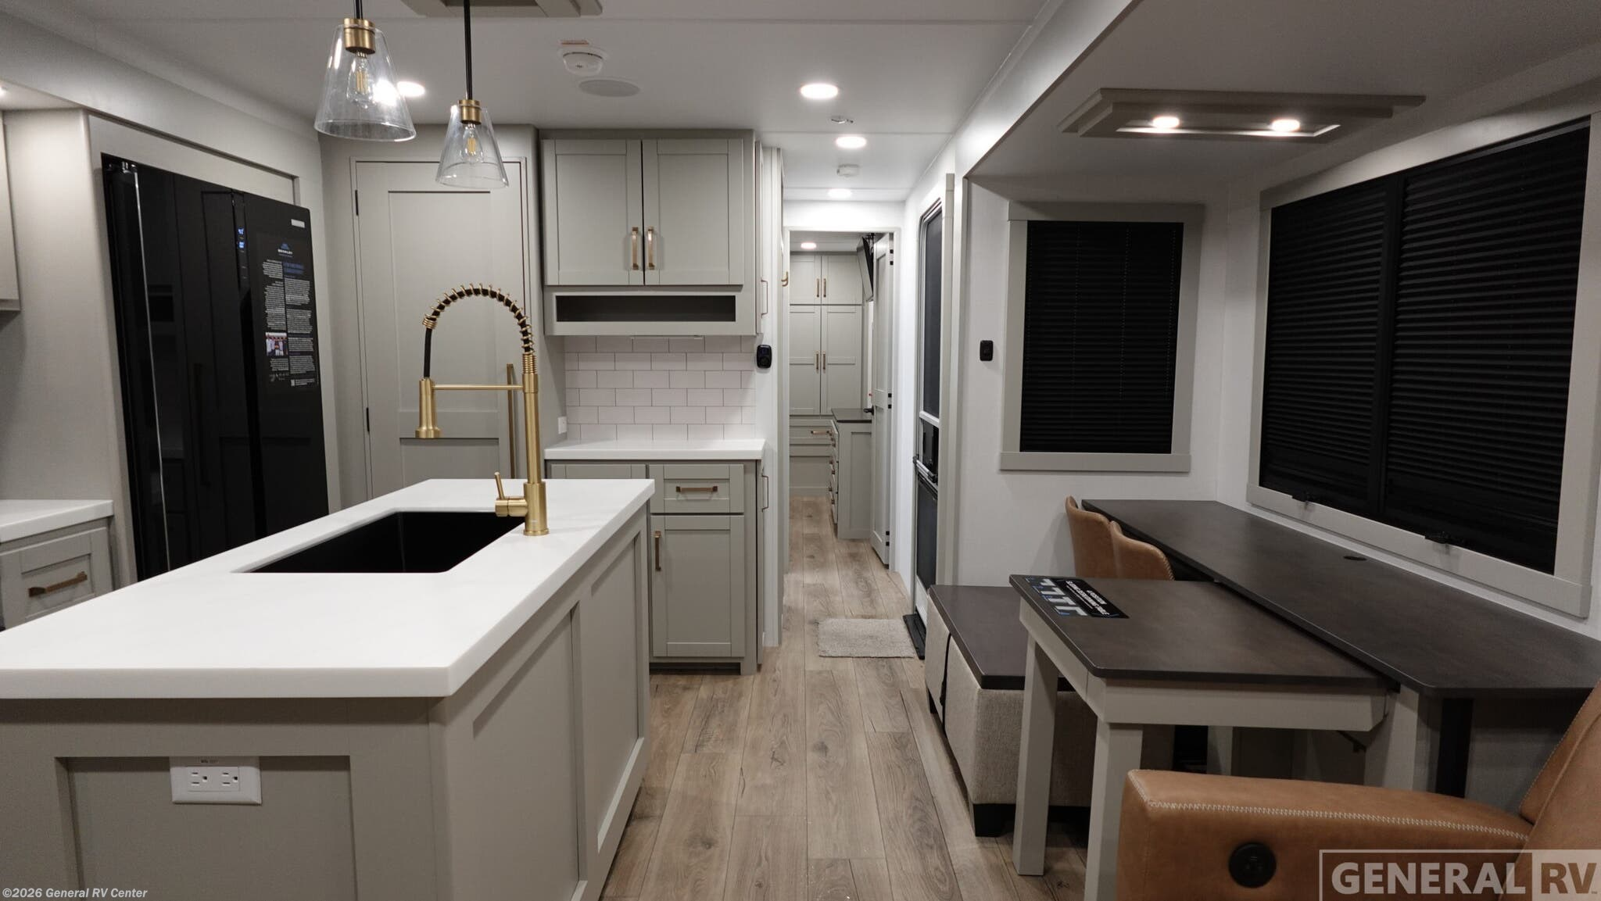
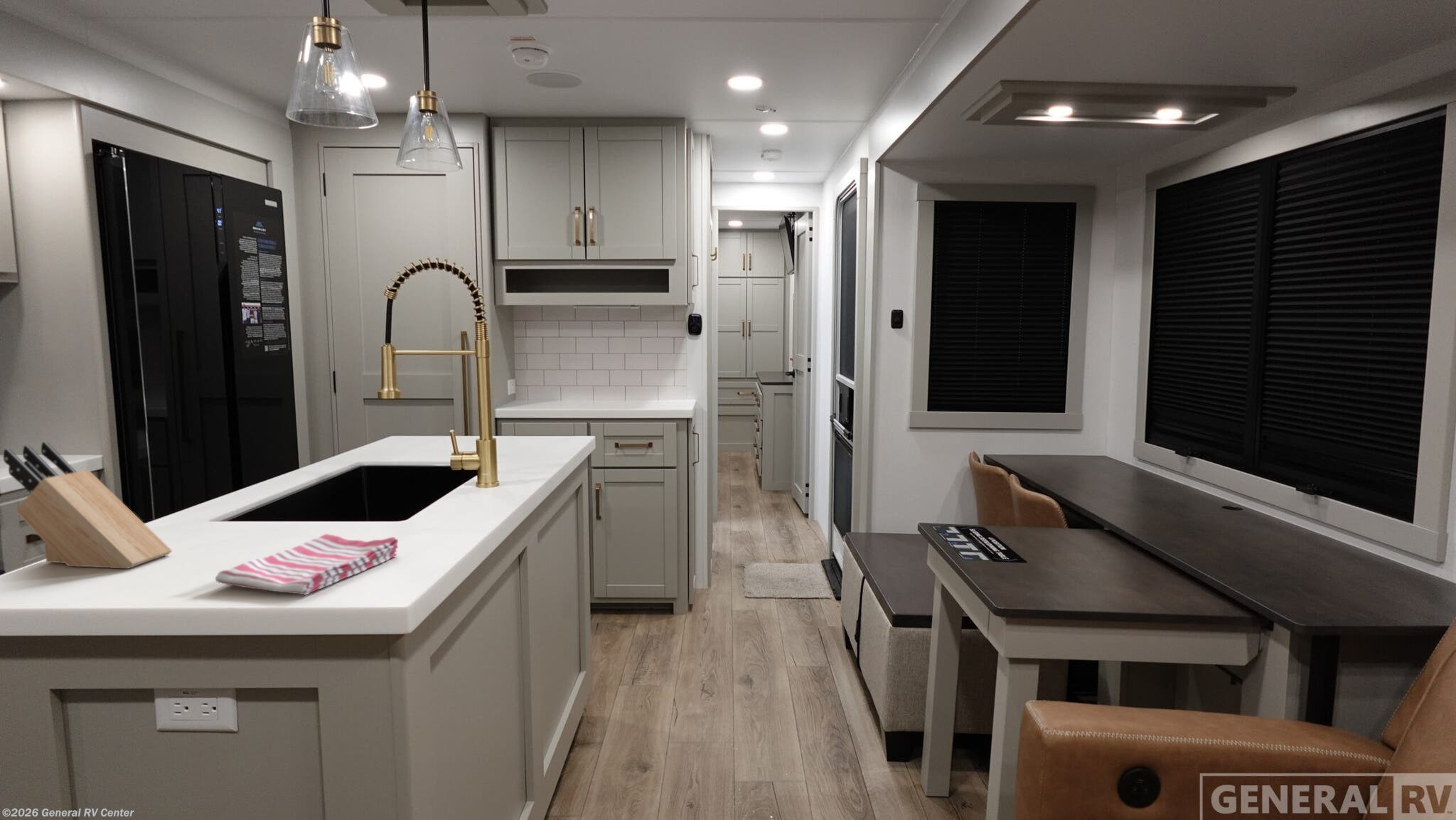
+ dish towel [215,533,399,595]
+ knife block [2,441,173,569]
